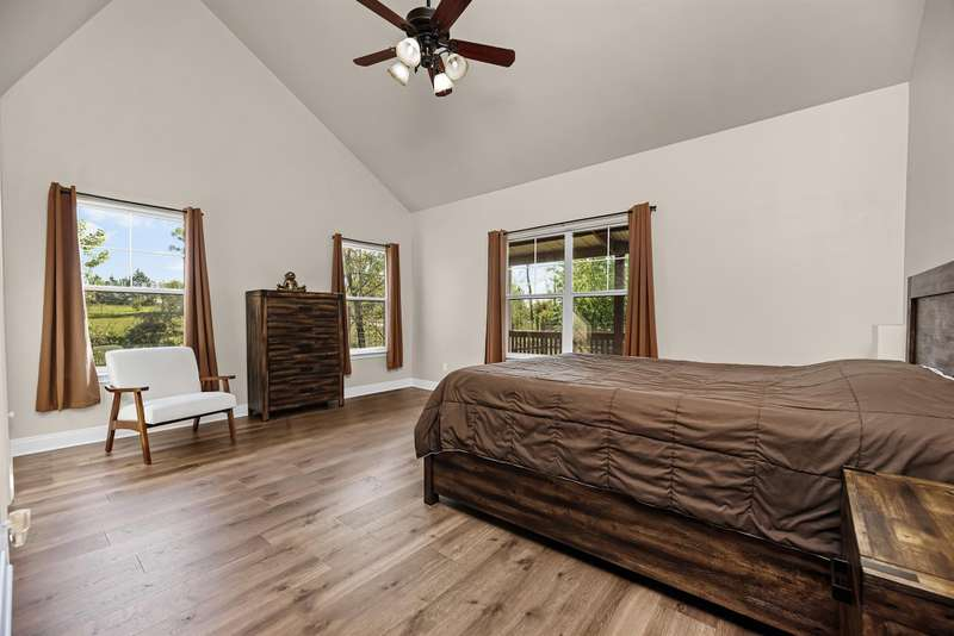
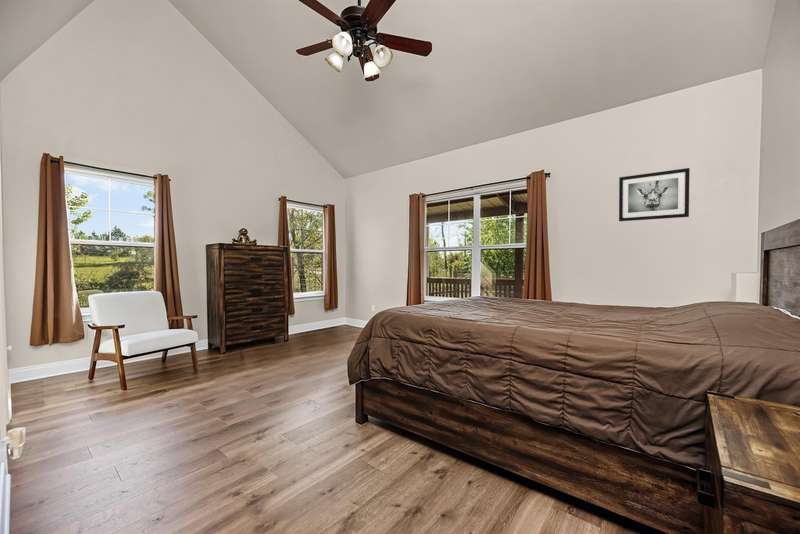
+ wall art [618,167,691,222]
